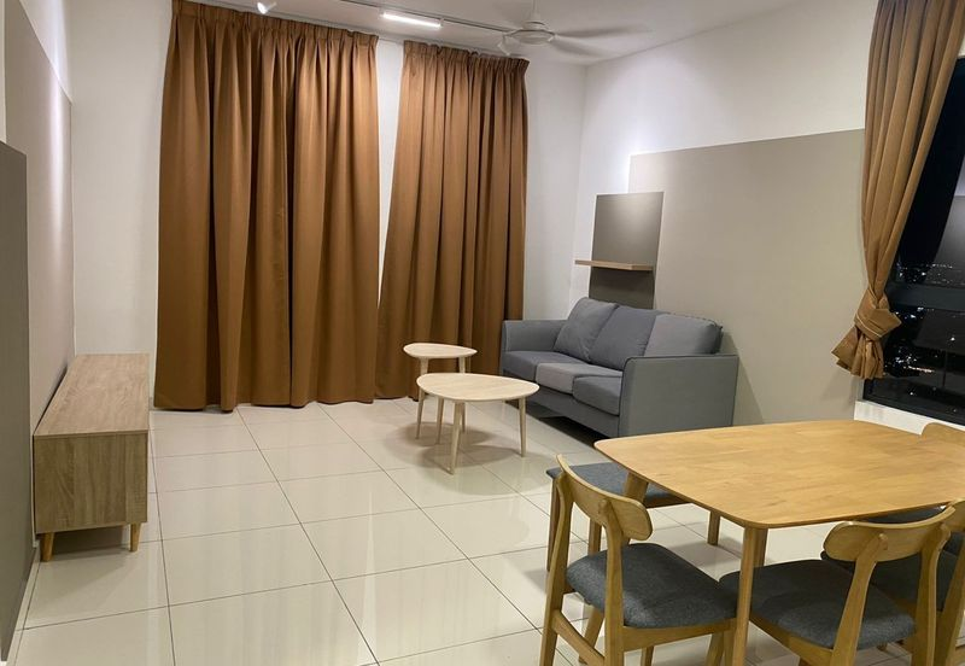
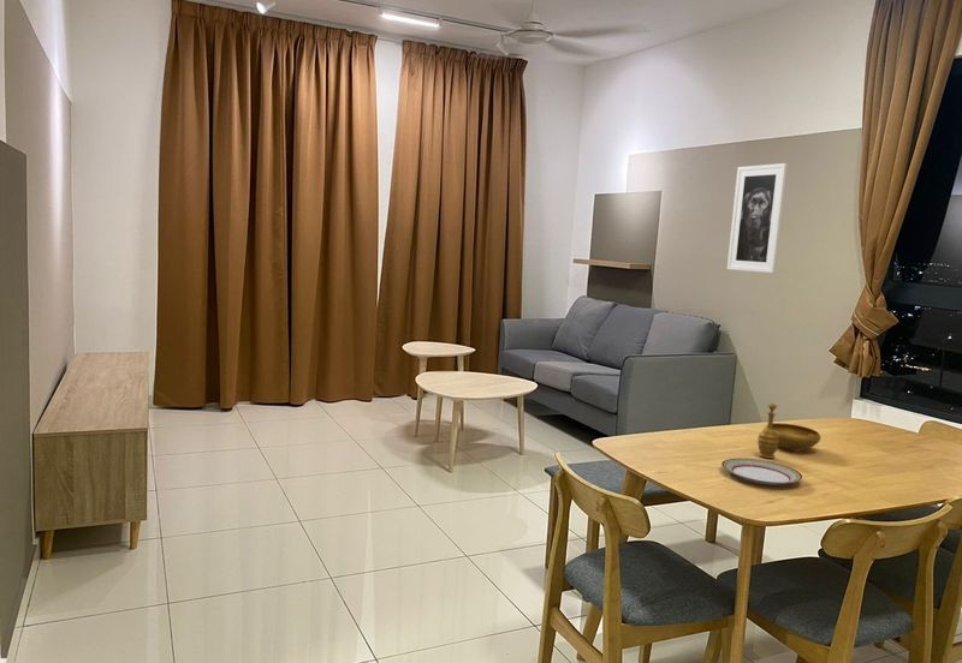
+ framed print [726,162,789,274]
+ decorative bowl [756,402,823,459]
+ plate [720,456,803,486]
